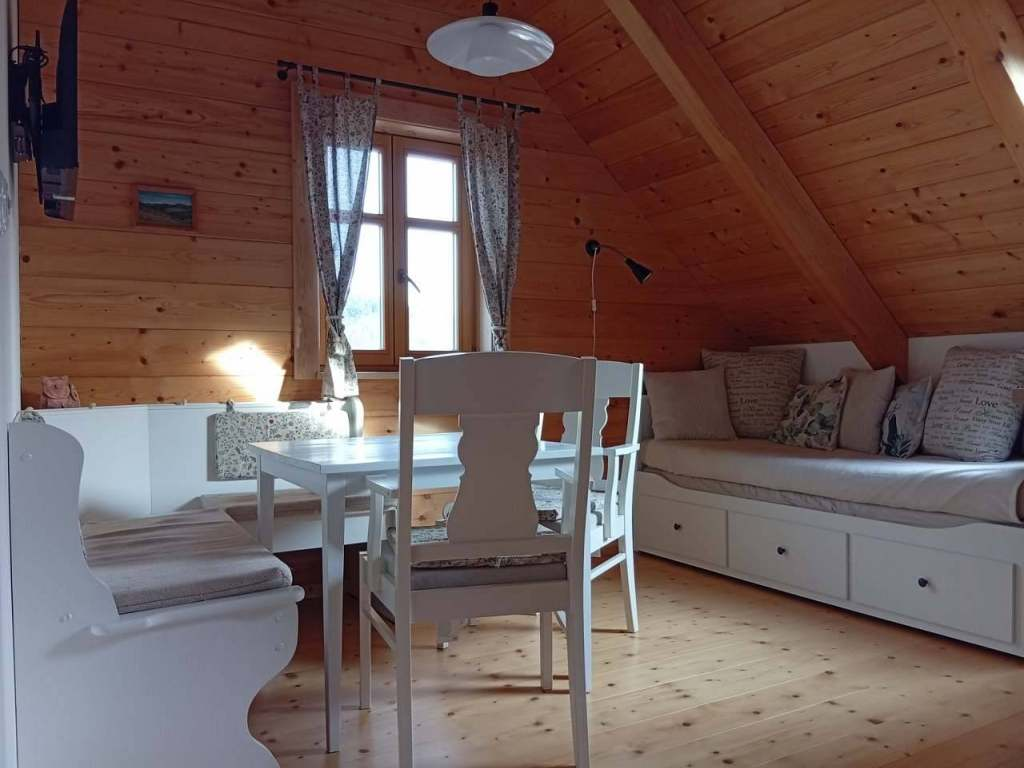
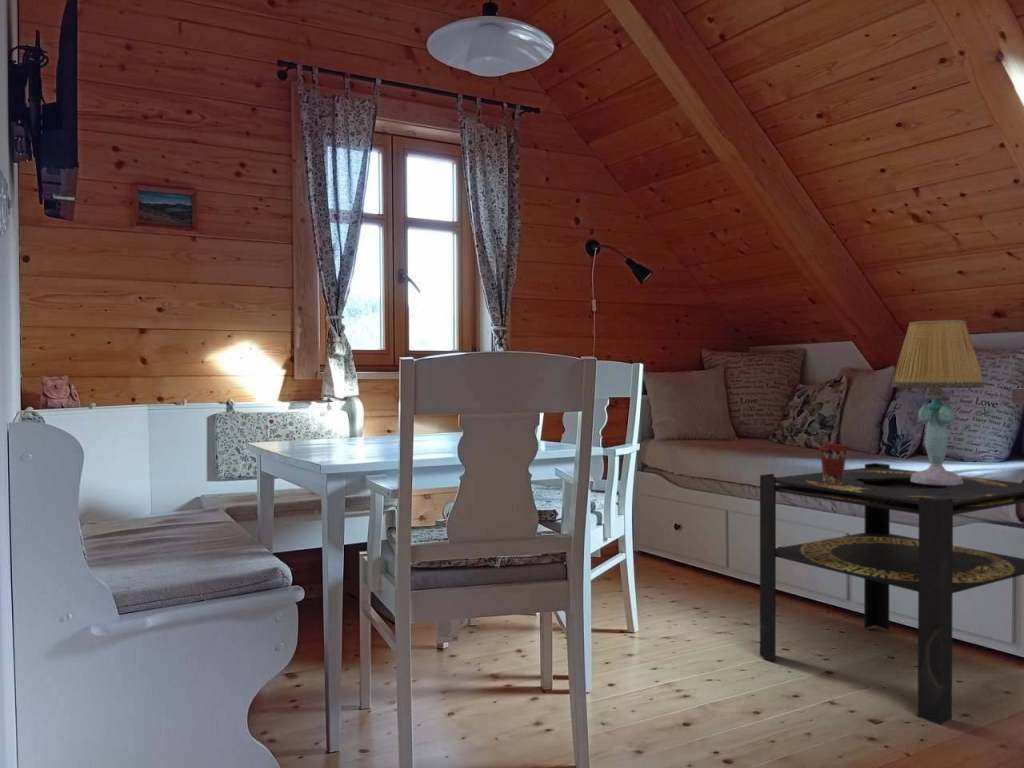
+ side table [759,462,1024,726]
+ coffee cup [818,443,848,485]
+ table lamp [891,319,985,485]
